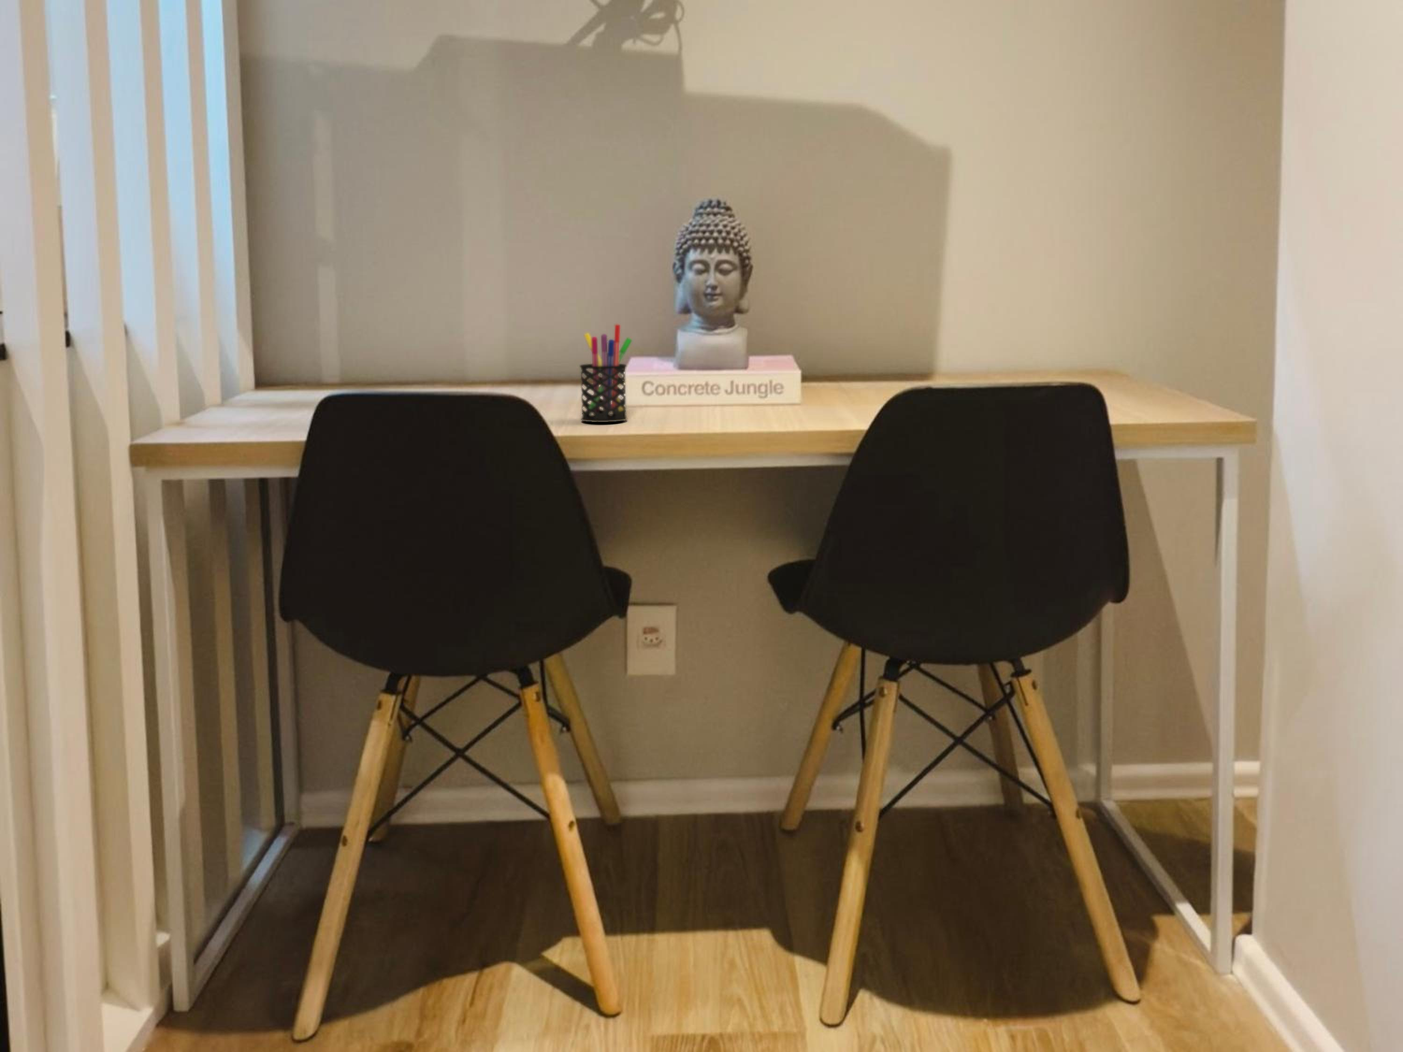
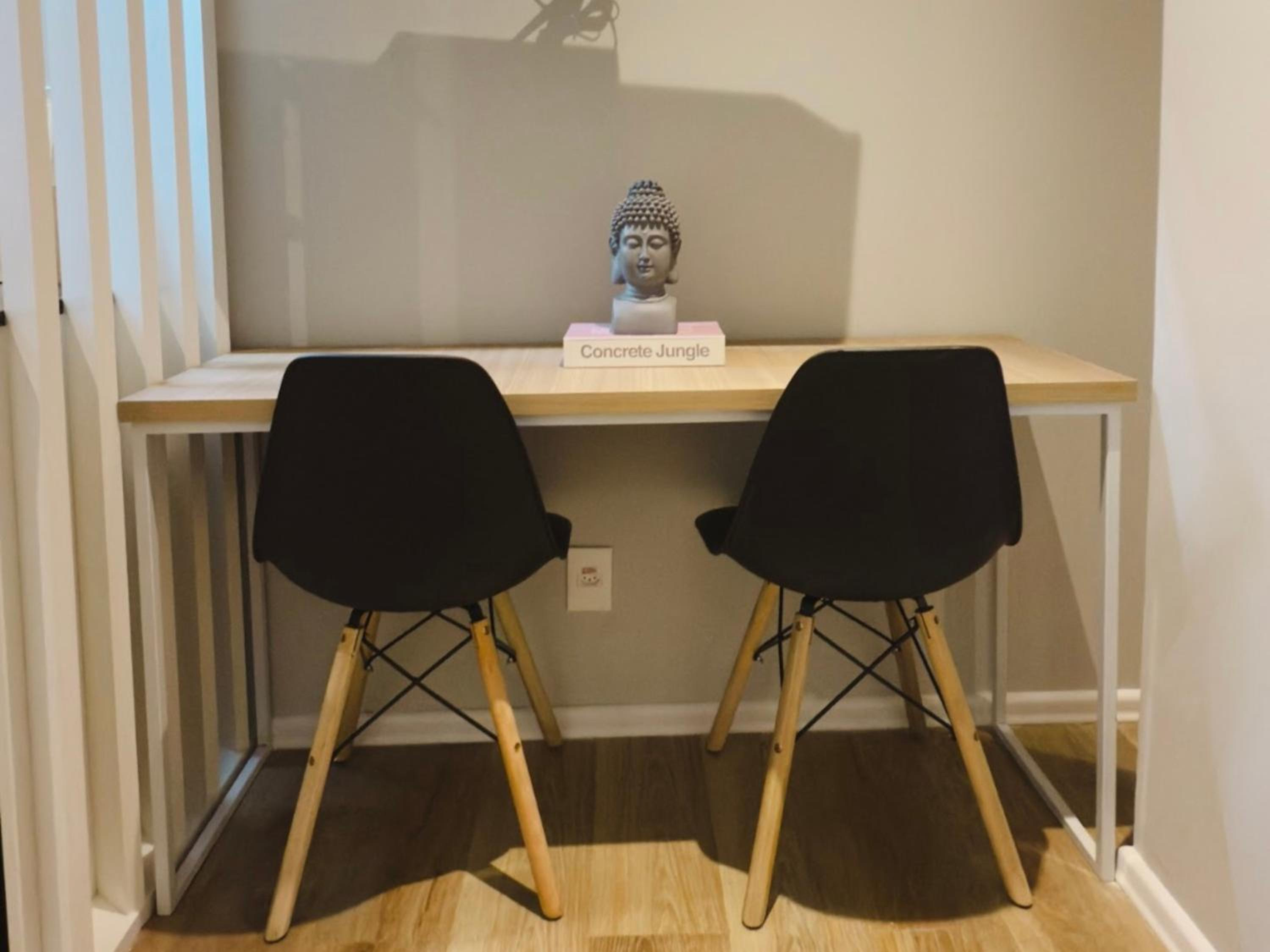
- pen holder [579,324,632,422]
